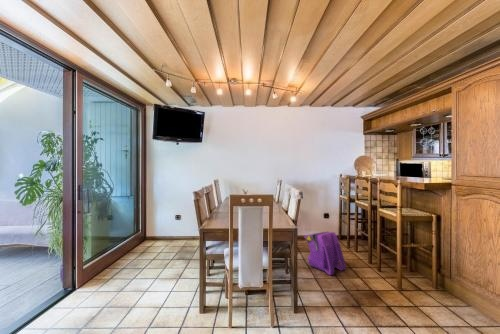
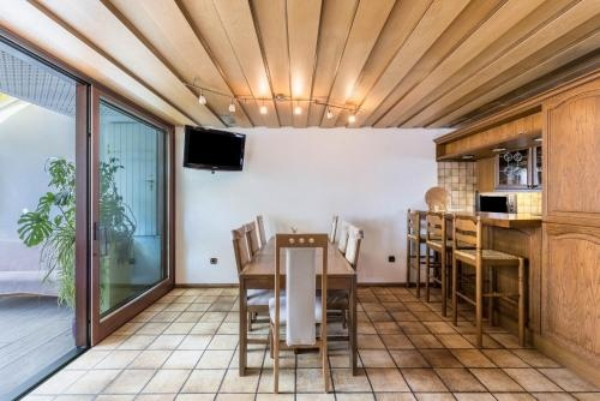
- backpack [303,231,347,276]
